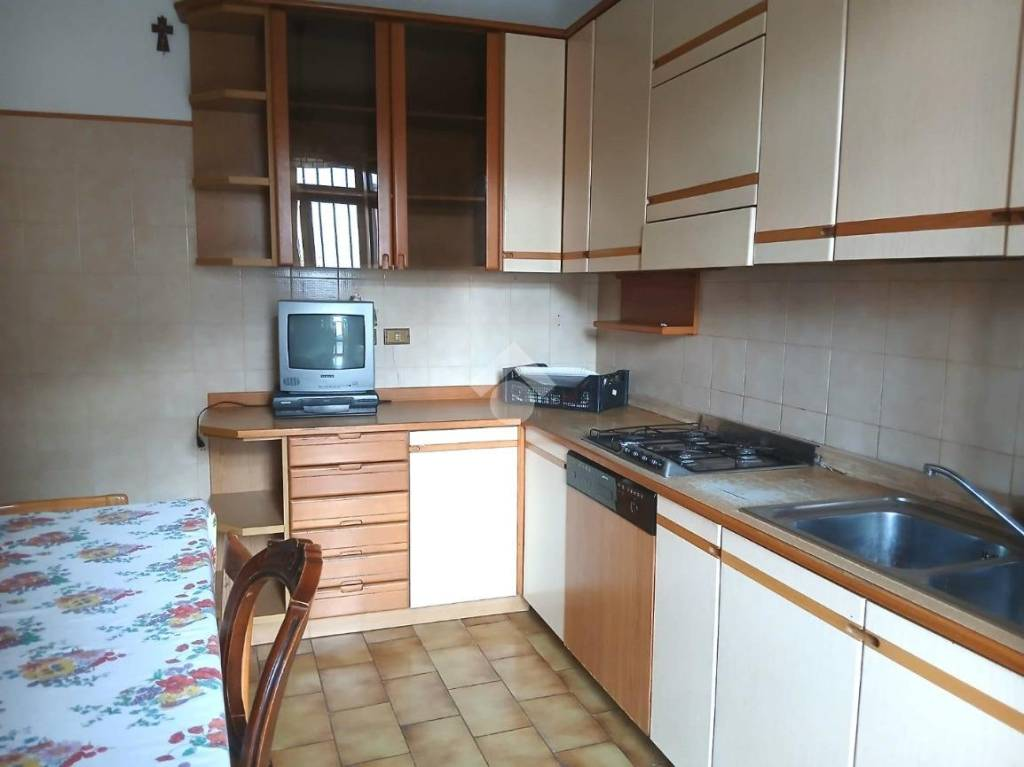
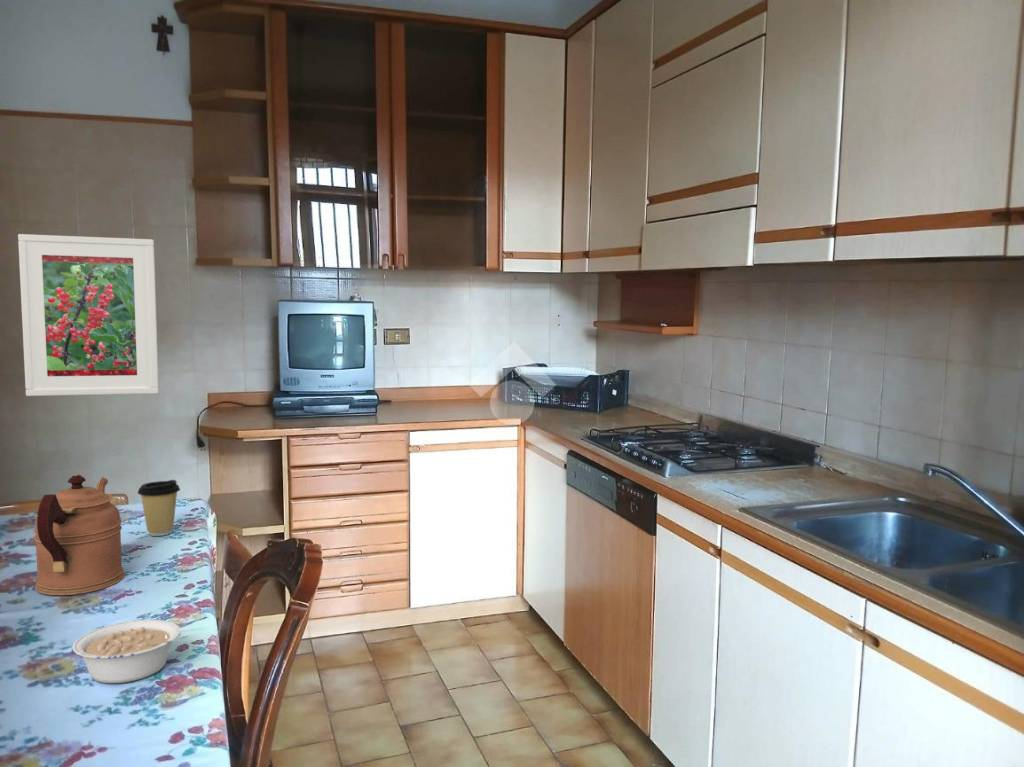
+ coffeepot [33,473,126,596]
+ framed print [17,233,160,397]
+ legume [72,619,188,684]
+ coffee cup [137,479,181,537]
